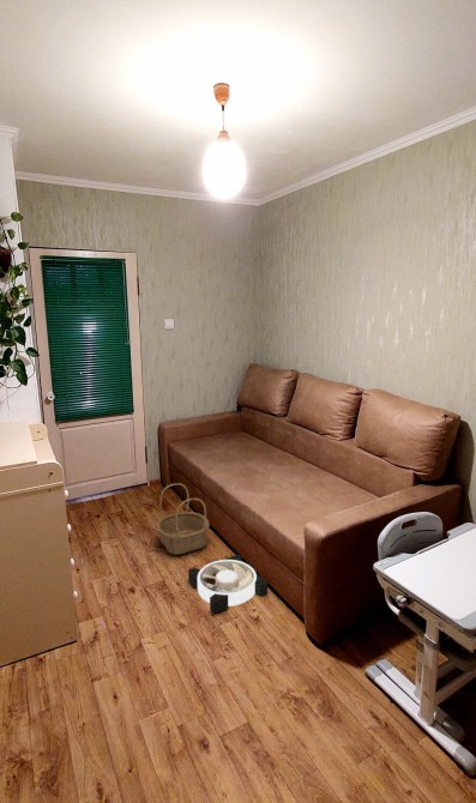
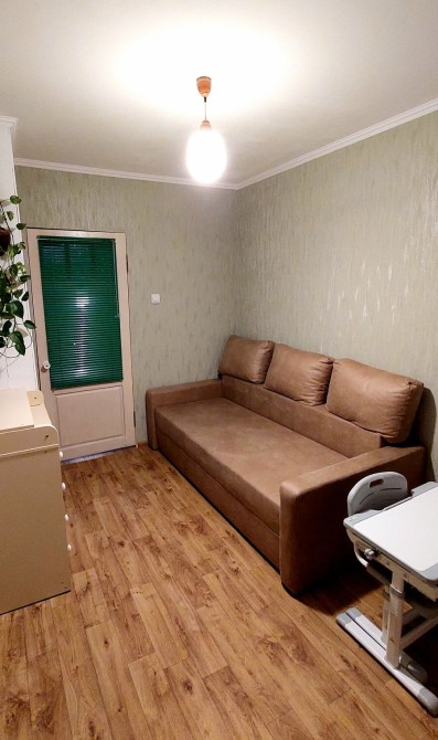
- basket [155,482,210,556]
- electric fan [187,554,269,615]
